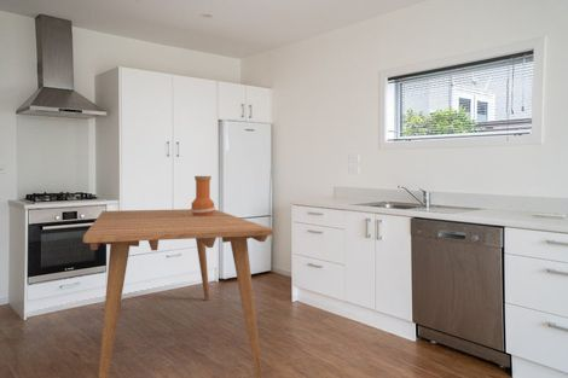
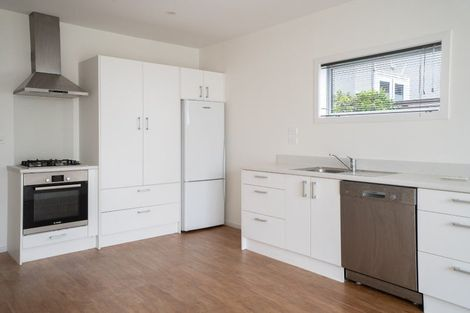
- vase [190,175,216,216]
- dining table [82,208,276,378]
